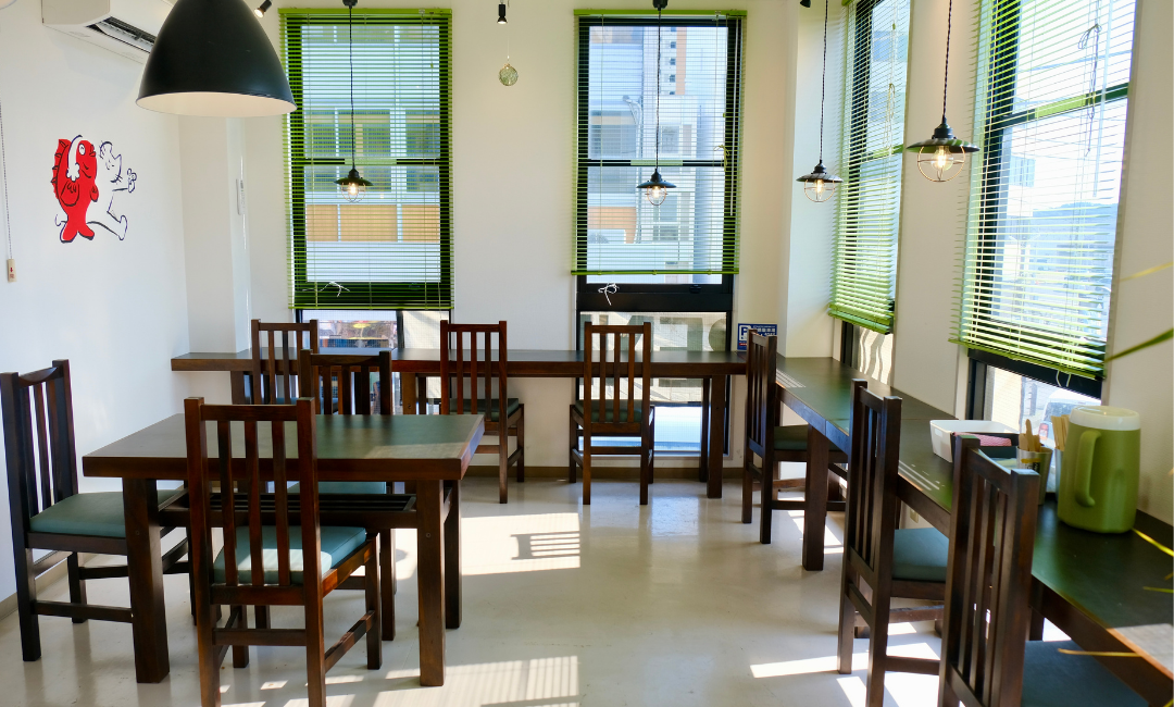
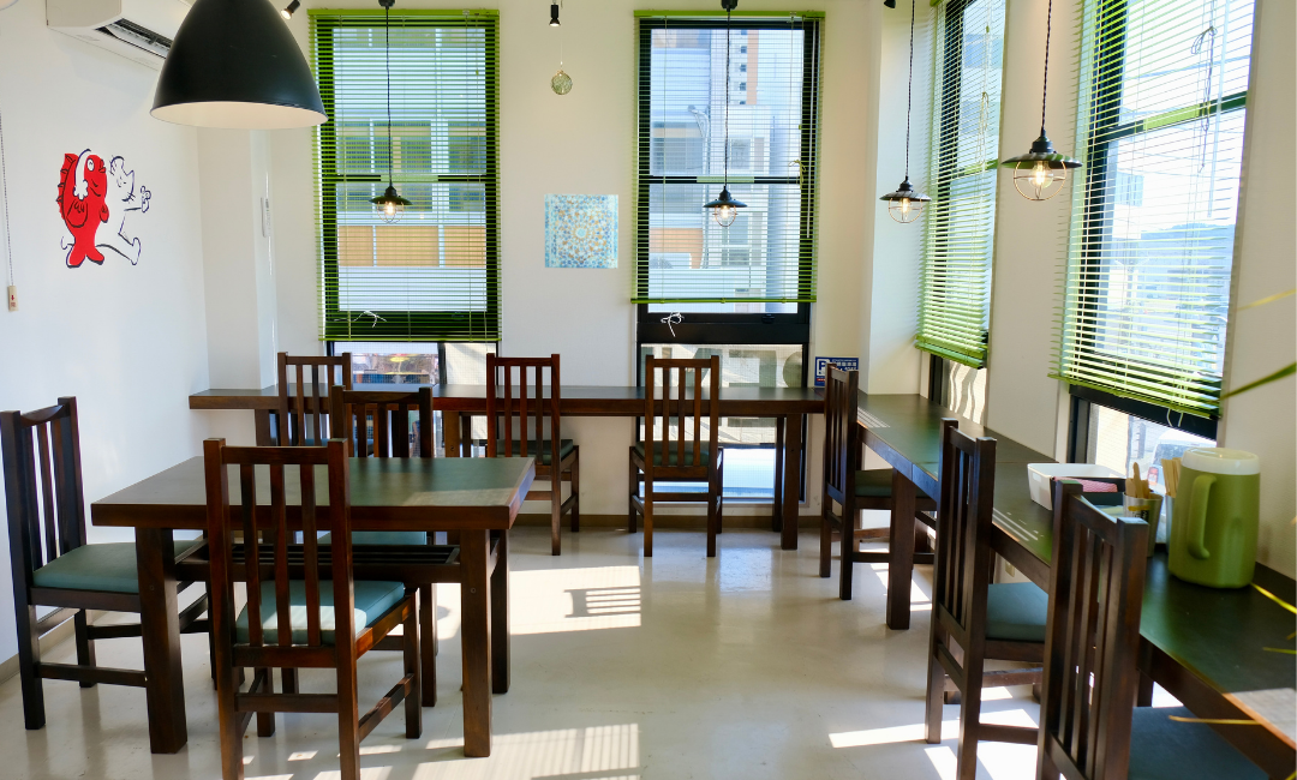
+ wall art [544,193,620,270]
